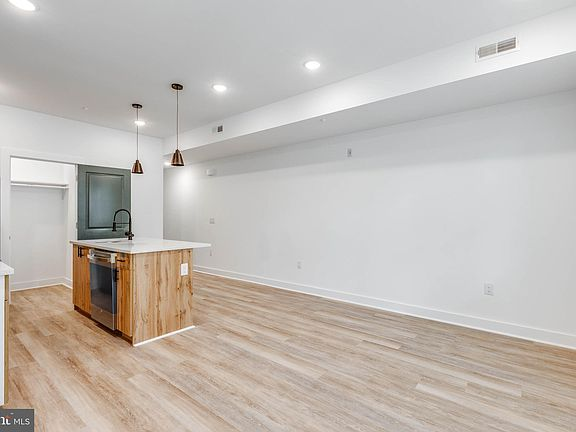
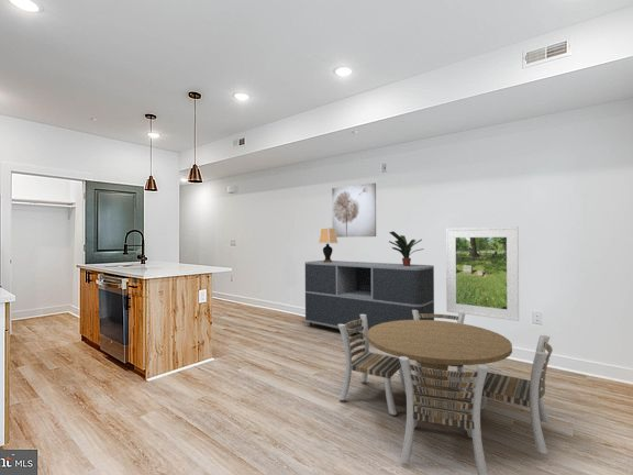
+ sideboard [304,259,435,335]
+ potted plant [388,231,424,266]
+ table lamp [318,227,340,263]
+ wall art [331,183,377,239]
+ dining table [337,310,554,475]
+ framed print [445,225,520,322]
